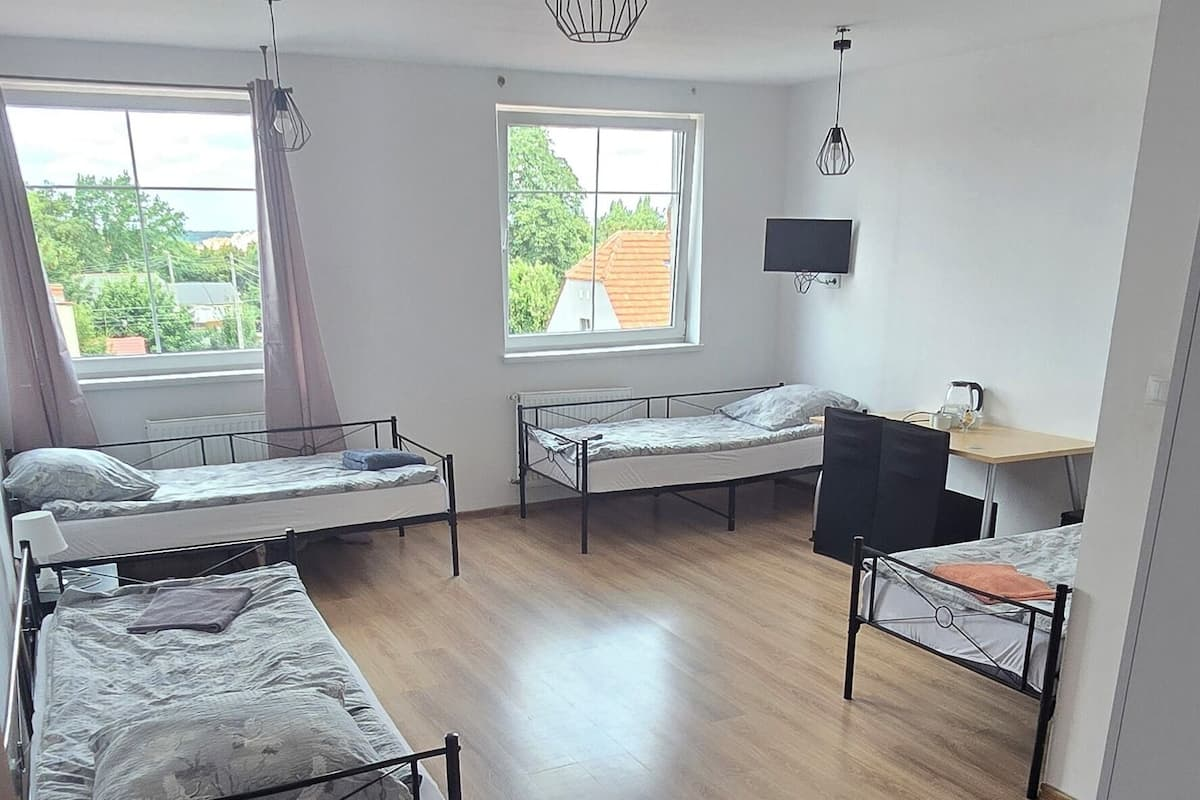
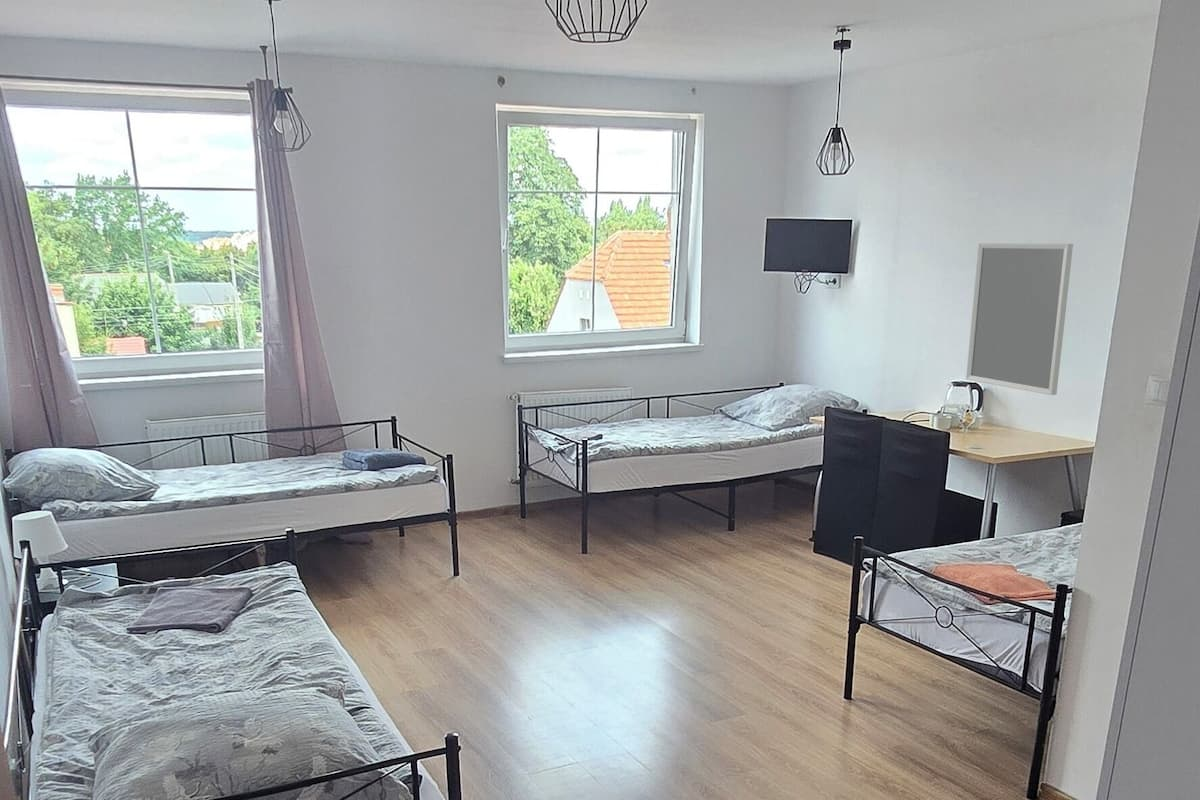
+ home mirror [965,242,1074,396]
